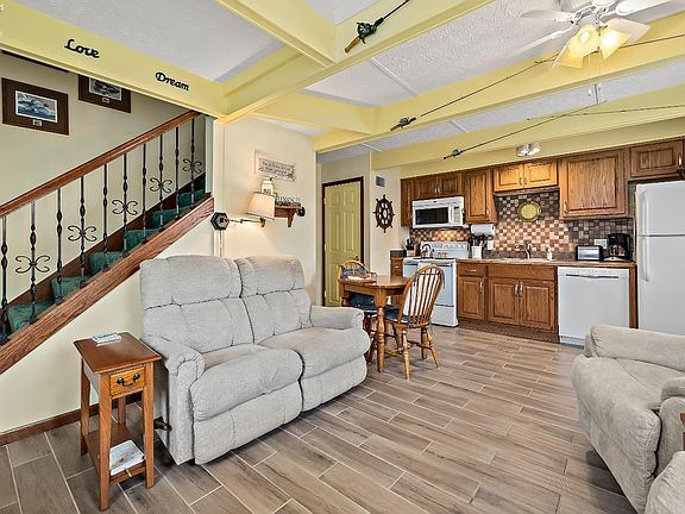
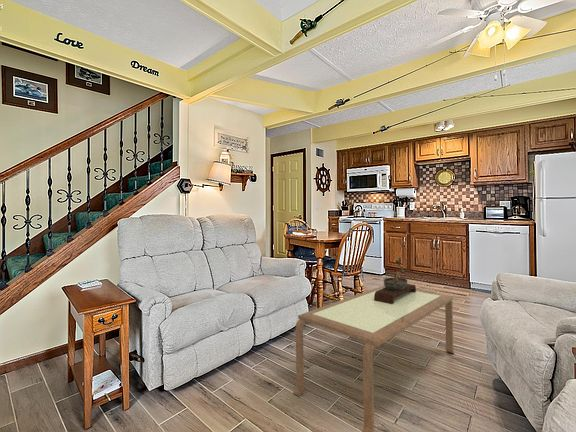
+ coffee table [292,284,455,432]
+ bonsai tree [374,256,417,304]
